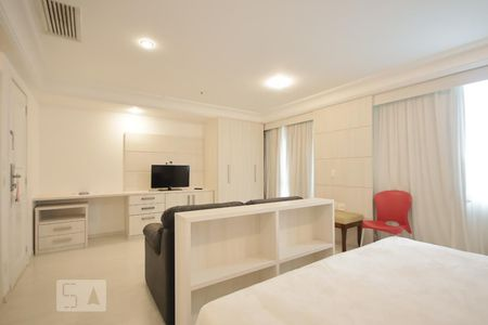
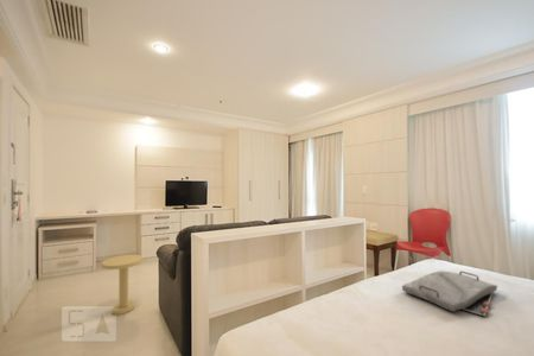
+ side table [101,254,144,316]
+ serving tray [401,271,498,317]
